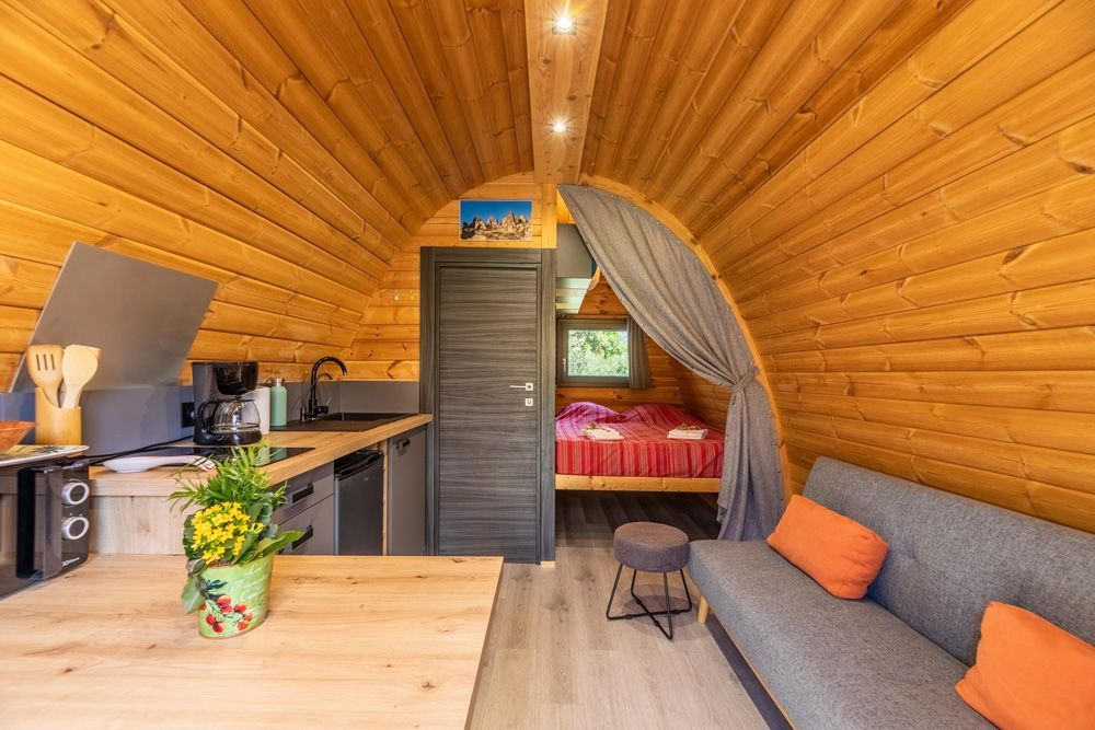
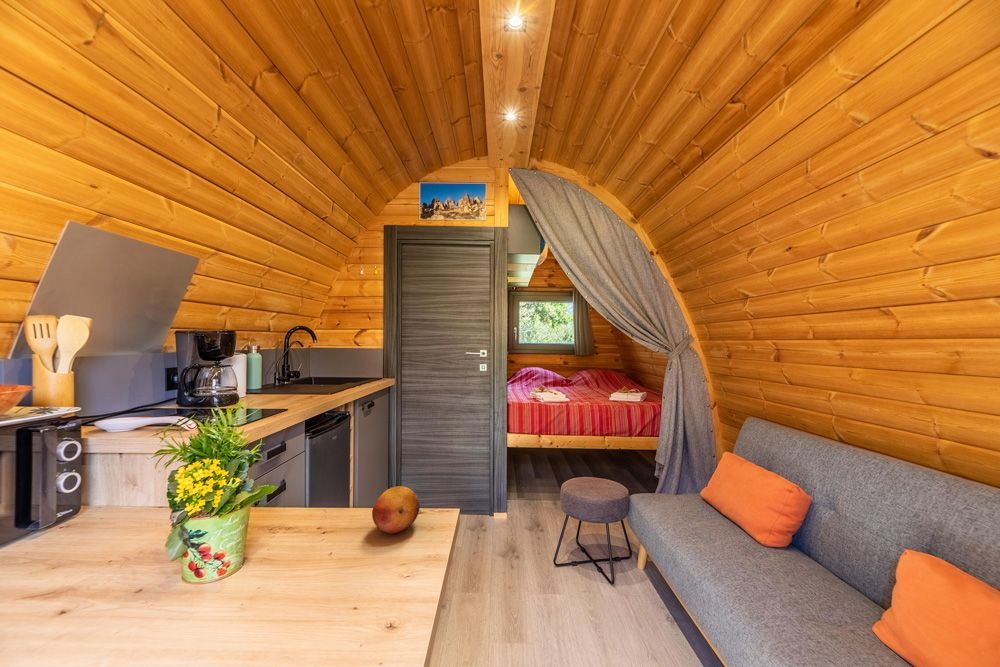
+ fruit [371,485,421,535]
